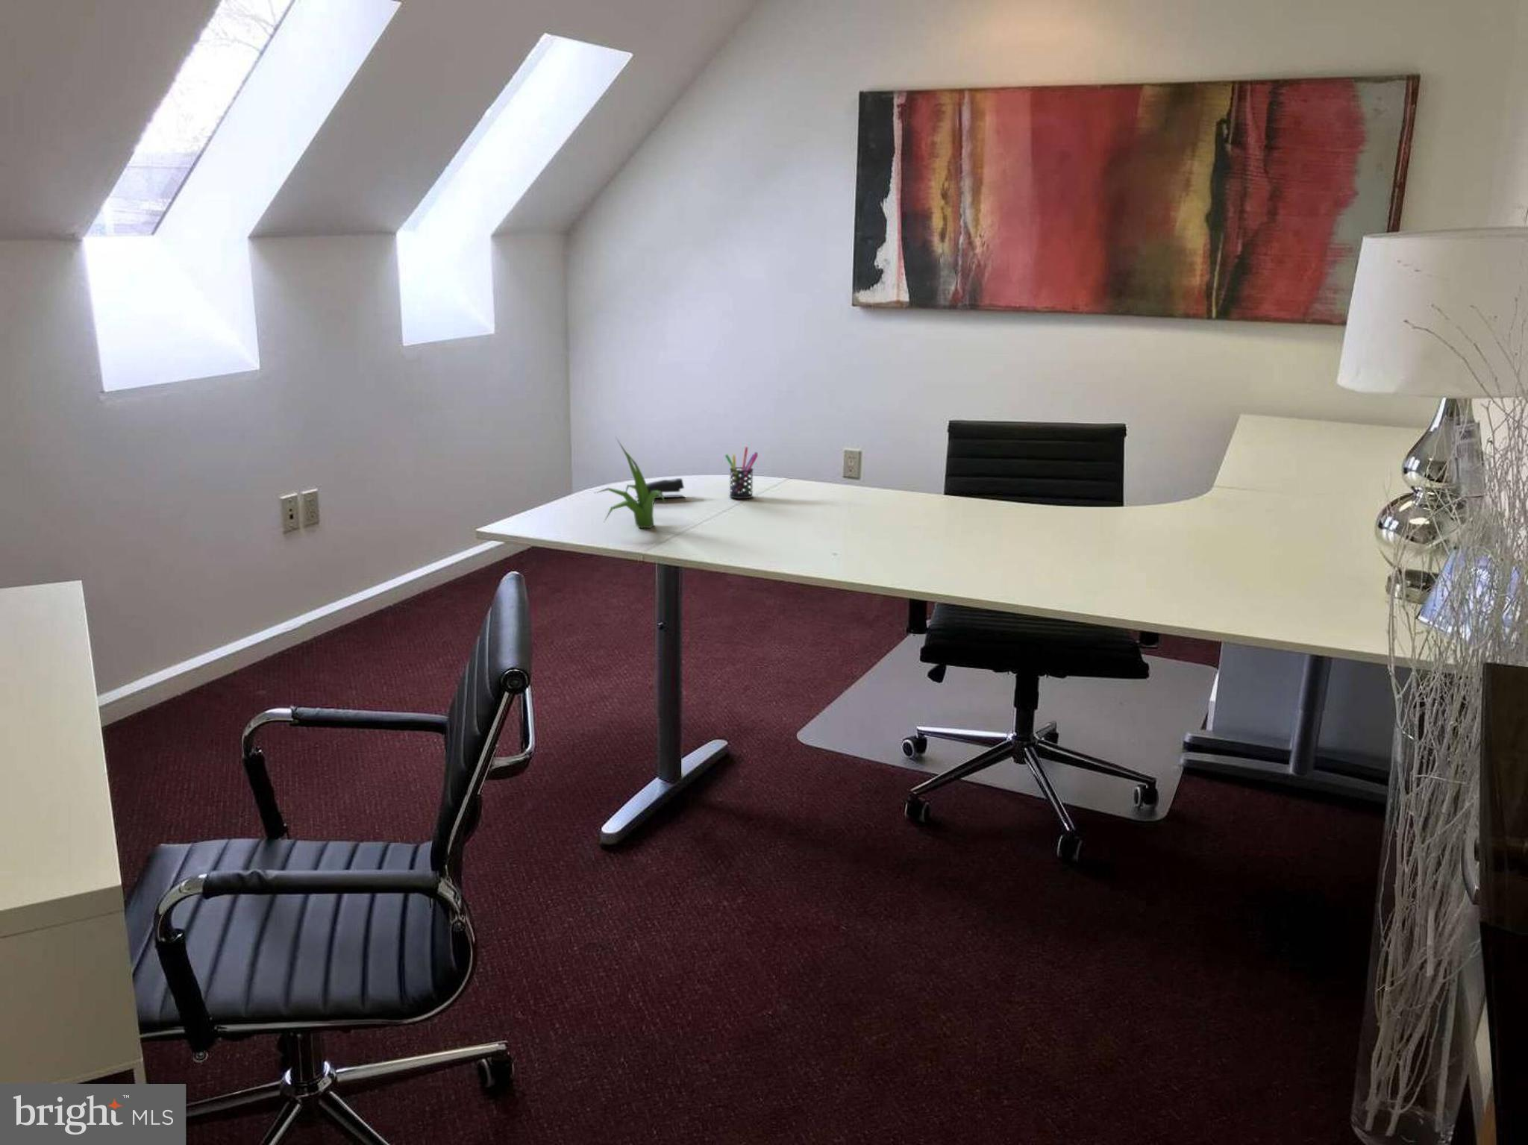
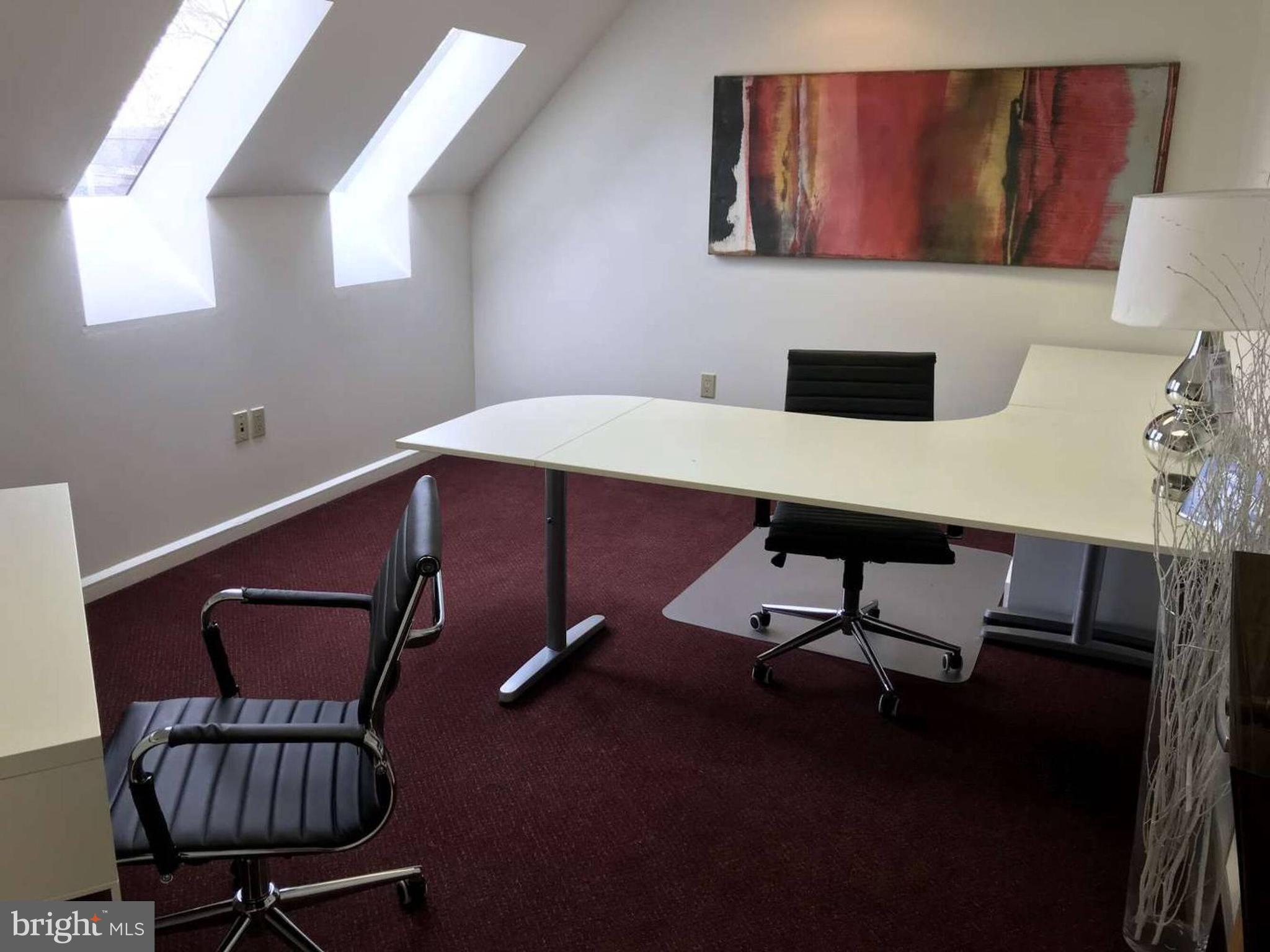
- pen holder [724,446,759,499]
- stapler [634,477,686,499]
- plant [592,435,667,529]
